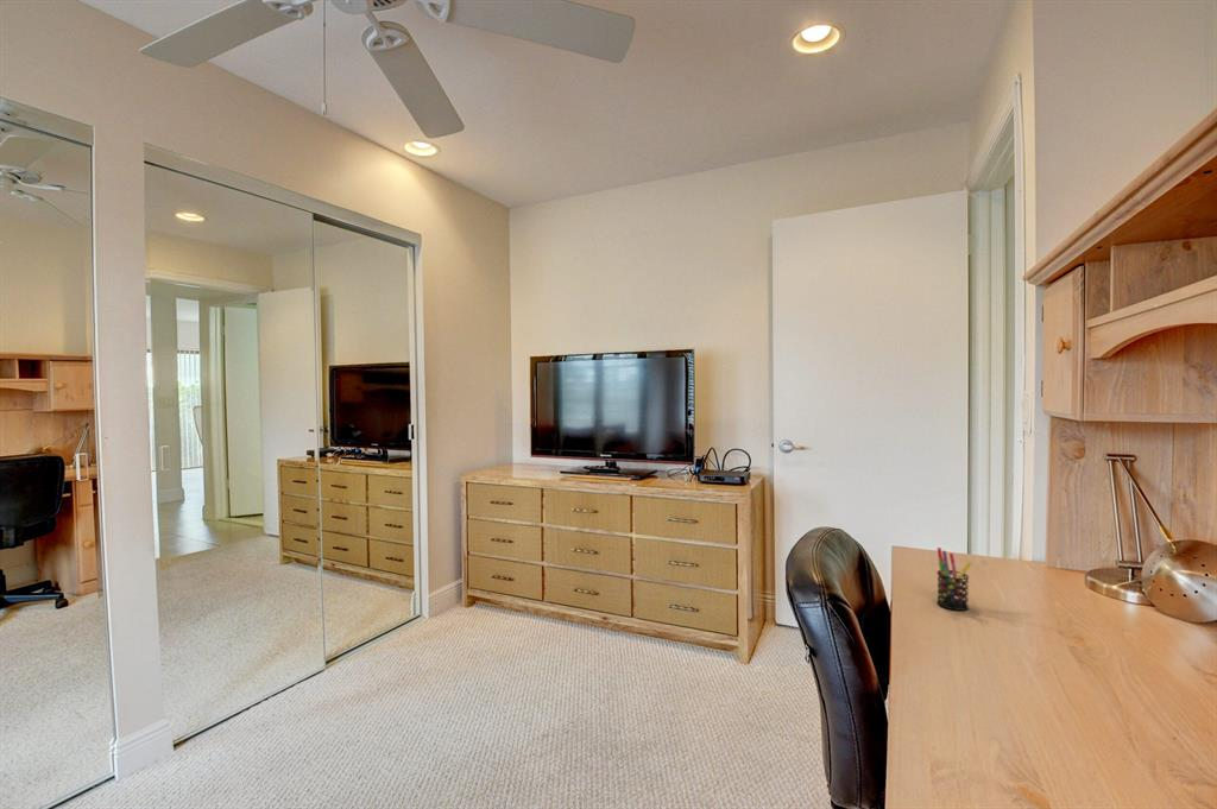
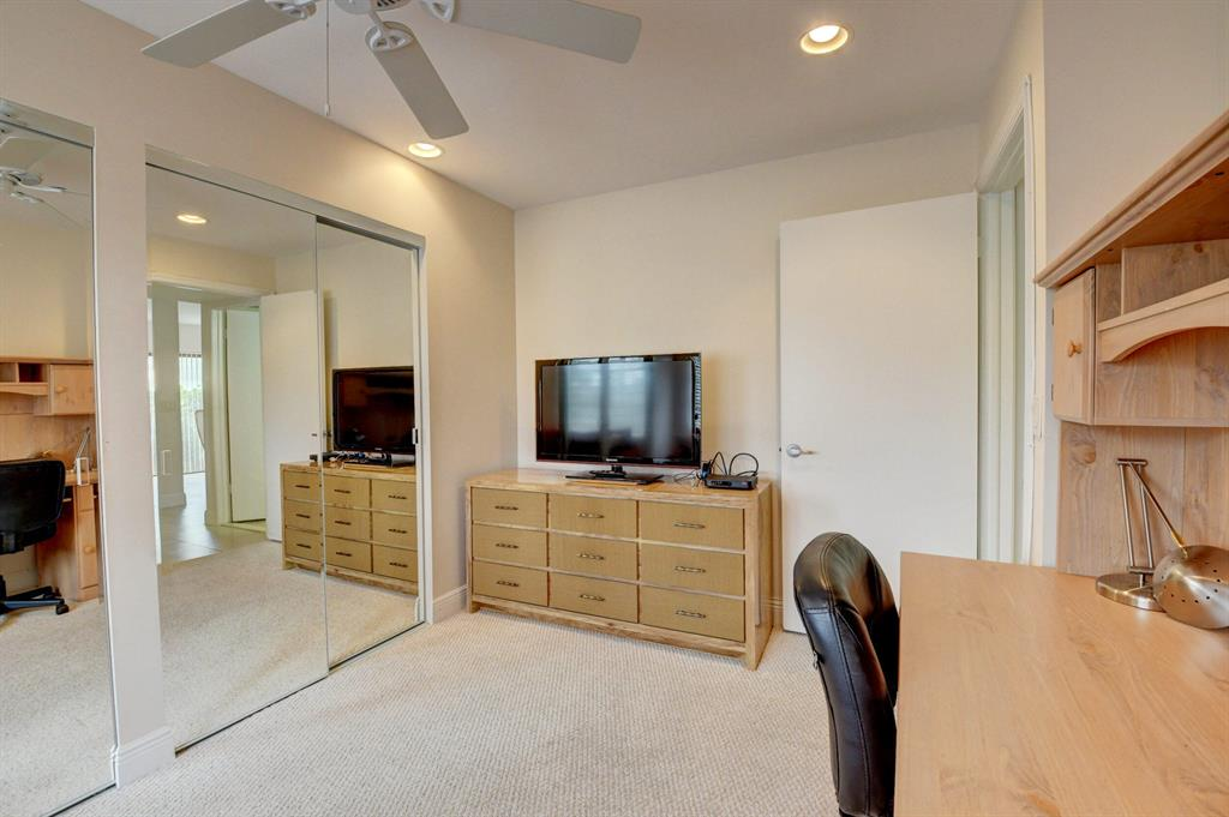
- pen holder [935,546,973,612]
